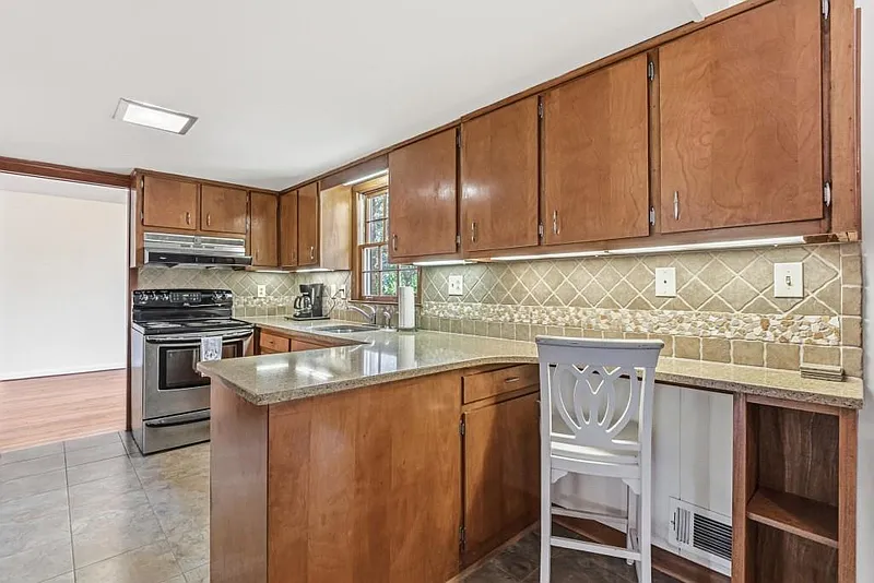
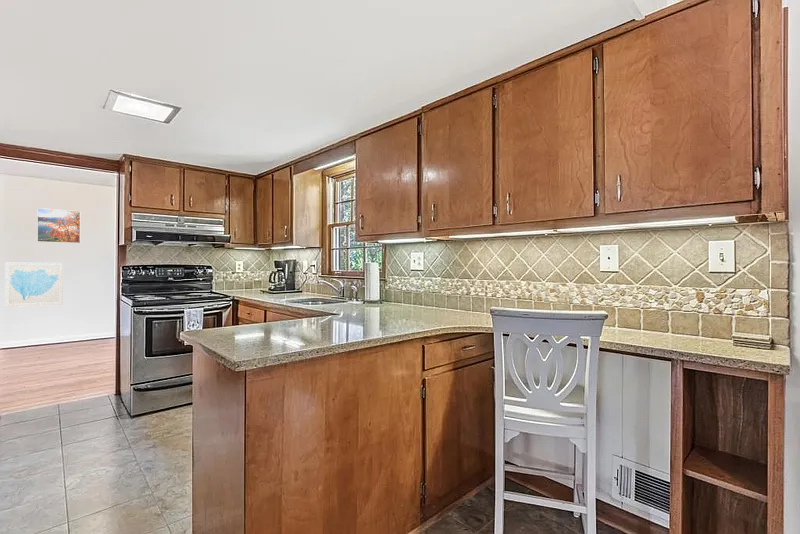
+ wall art [4,262,64,308]
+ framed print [36,207,81,244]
